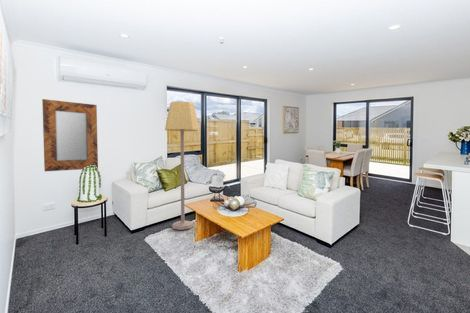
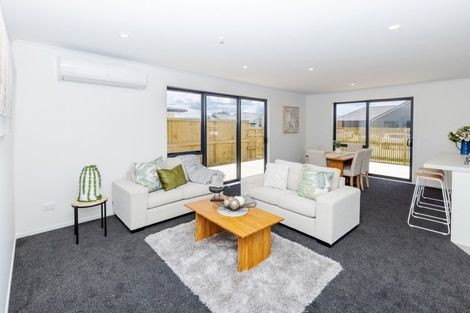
- lamp [164,100,200,231]
- home mirror [41,98,99,172]
